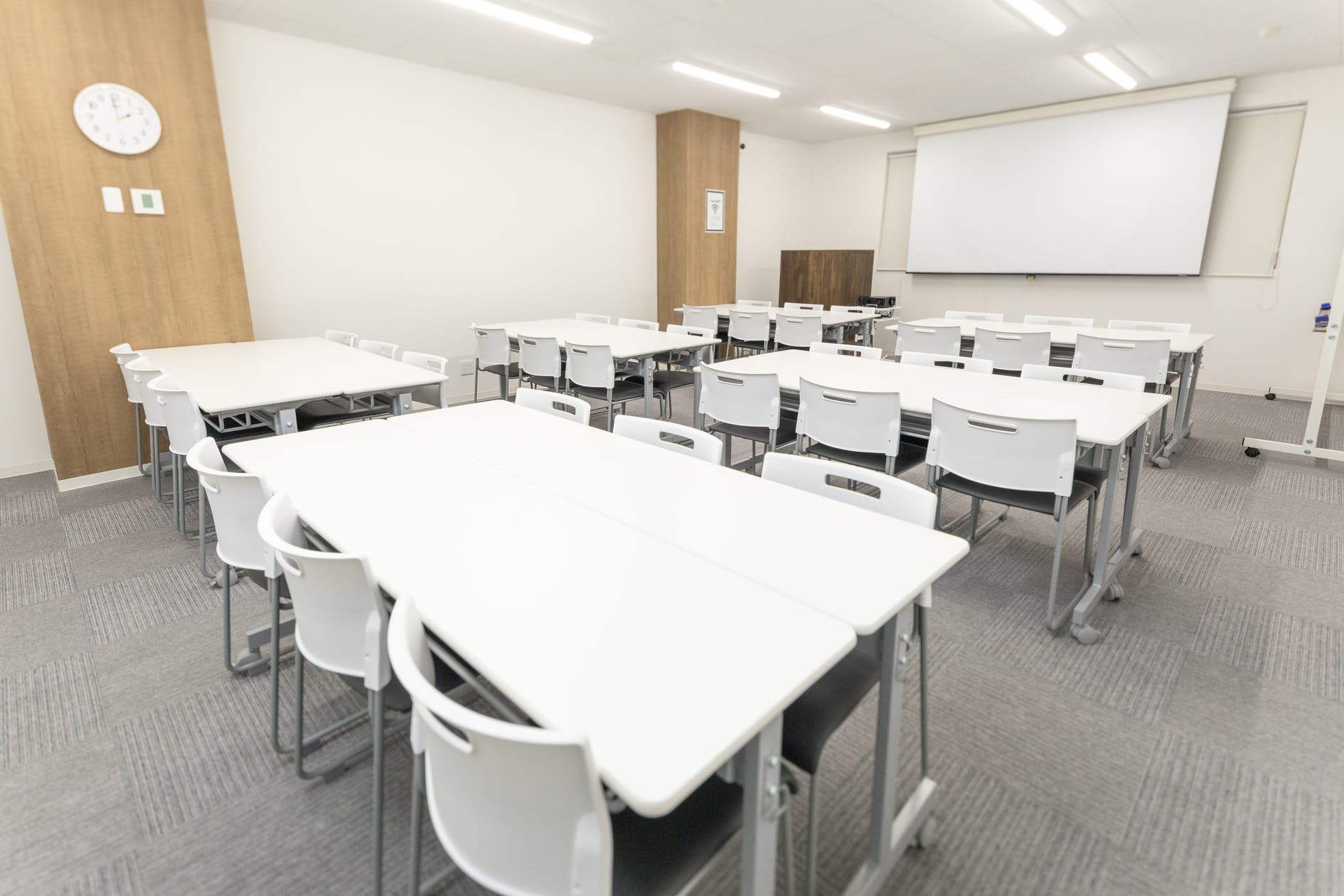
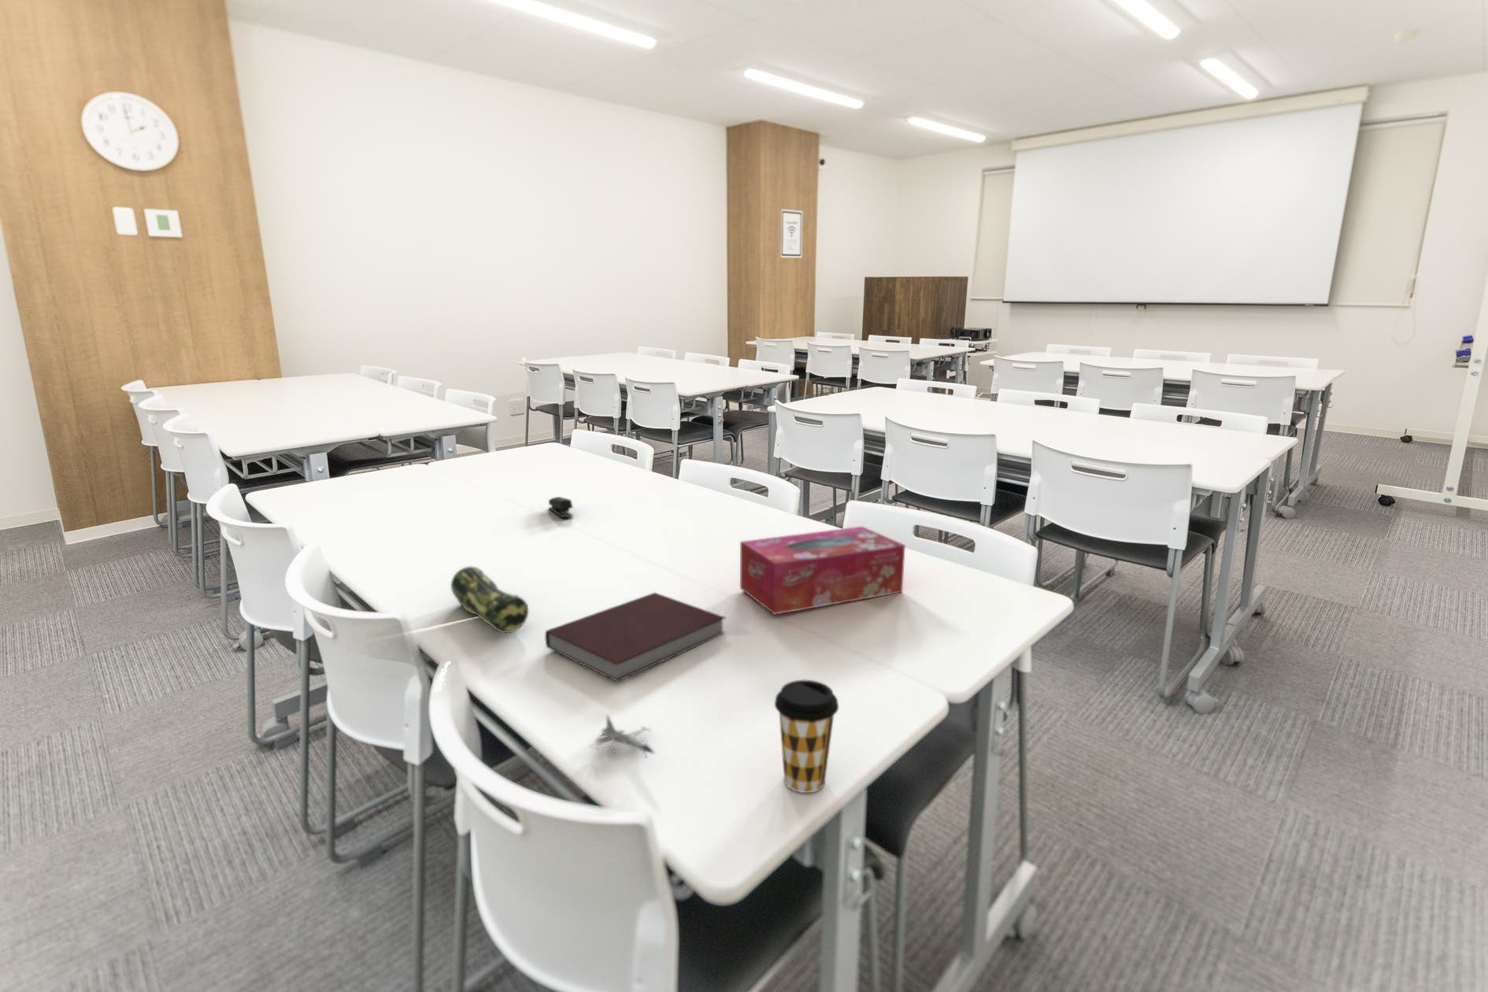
+ stapler [548,496,575,518]
+ pencil case [451,566,529,633]
+ tissue box [740,526,906,616]
+ notebook [544,592,726,683]
+ coffee cup [774,680,839,794]
+ aircraft model [590,714,655,760]
